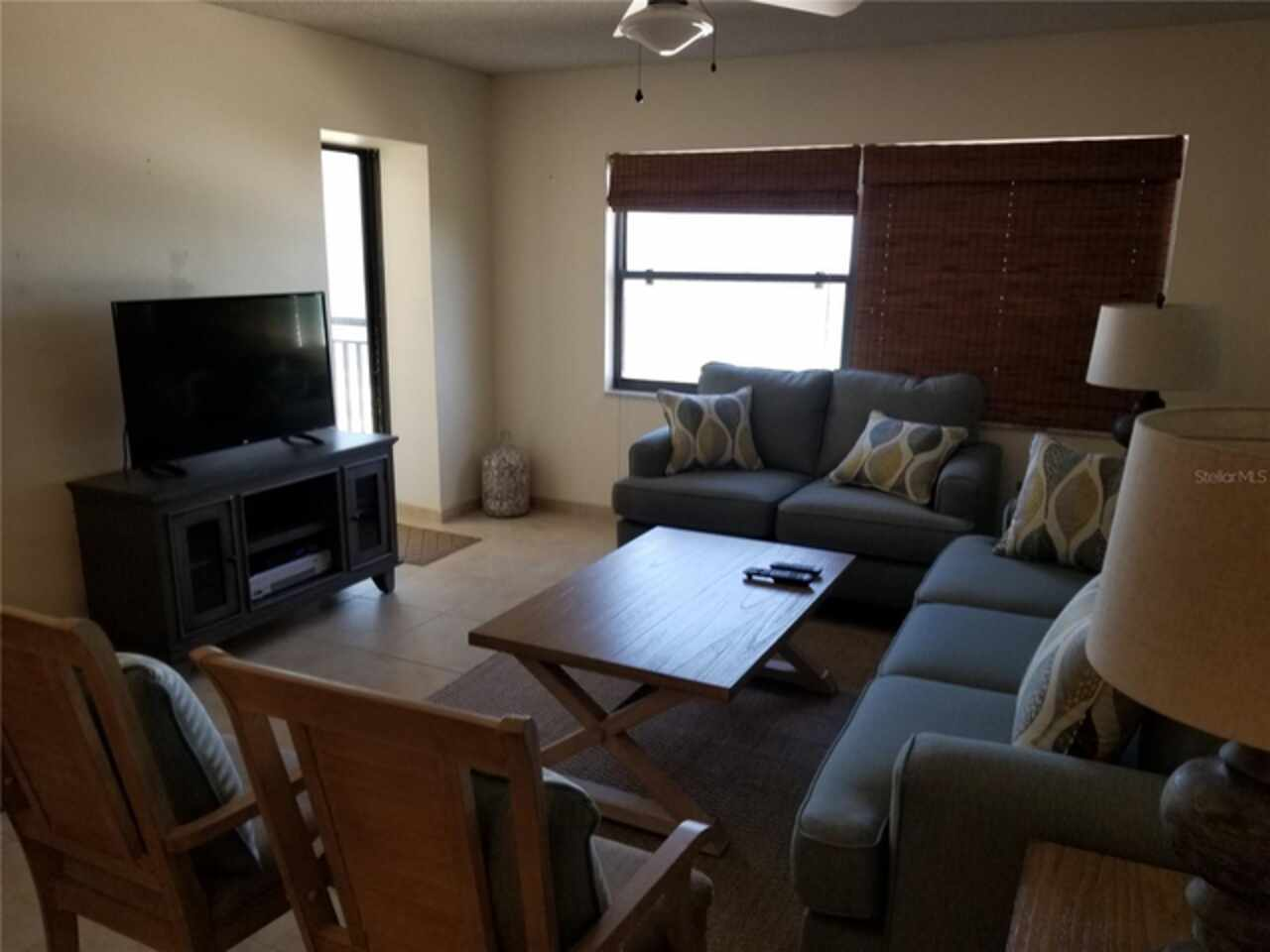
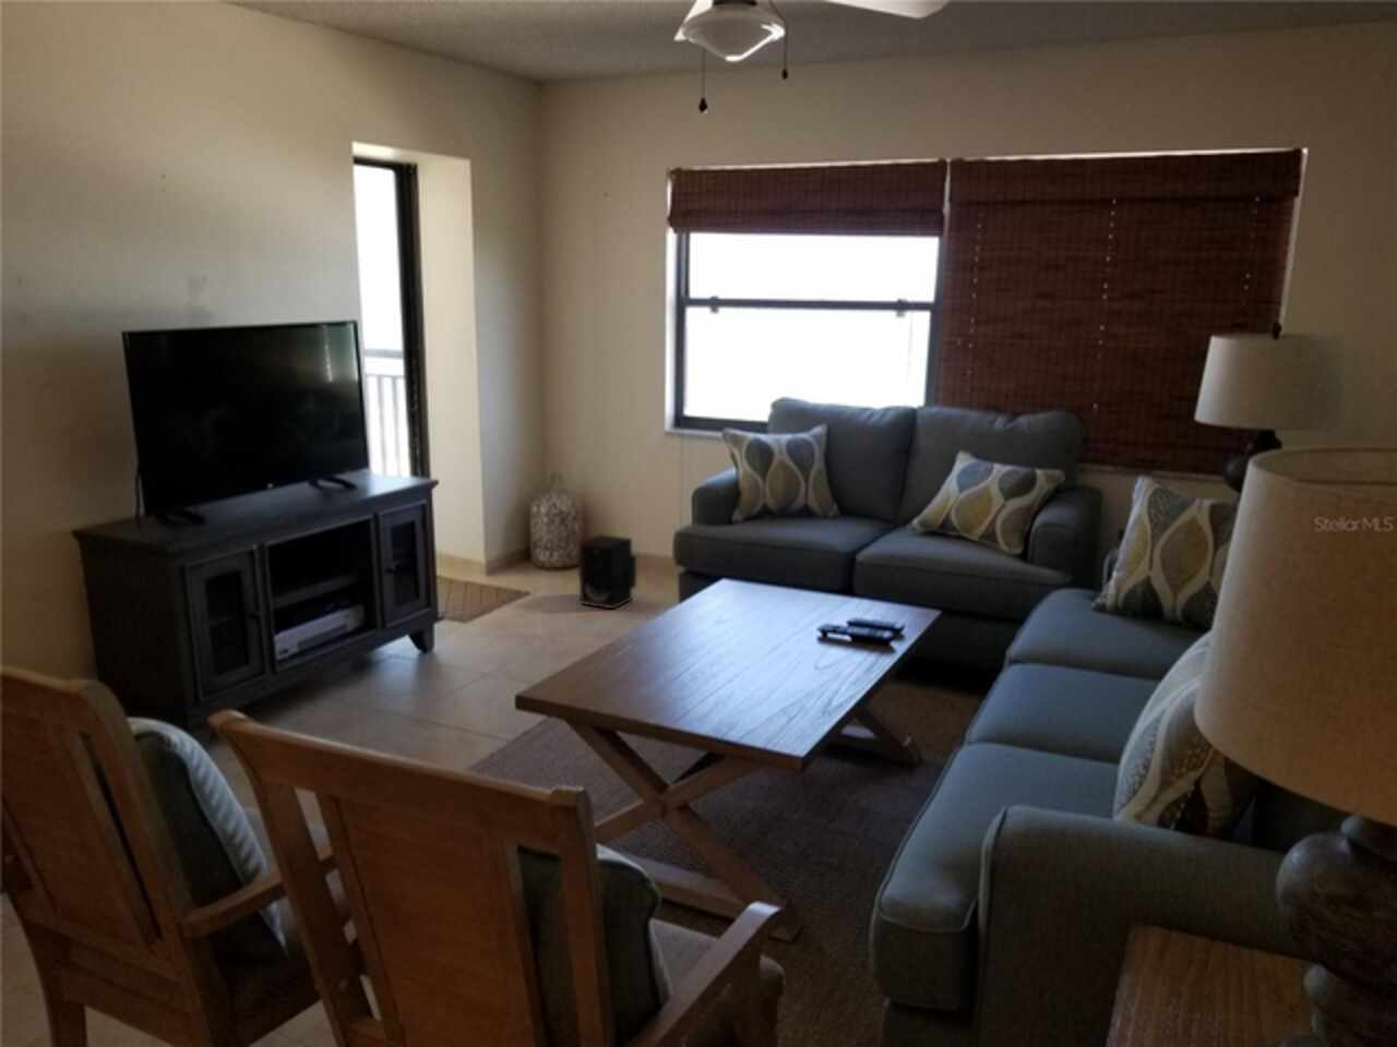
+ stereo [578,533,637,609]
